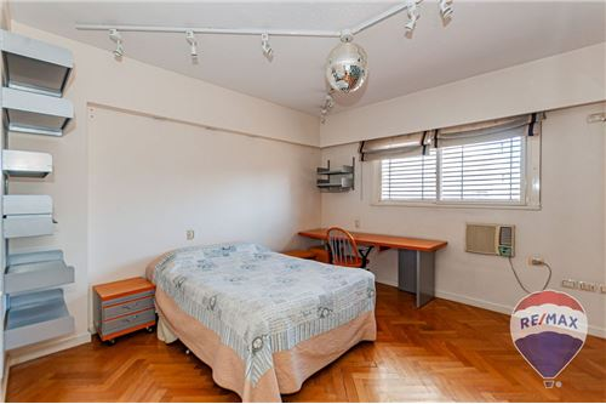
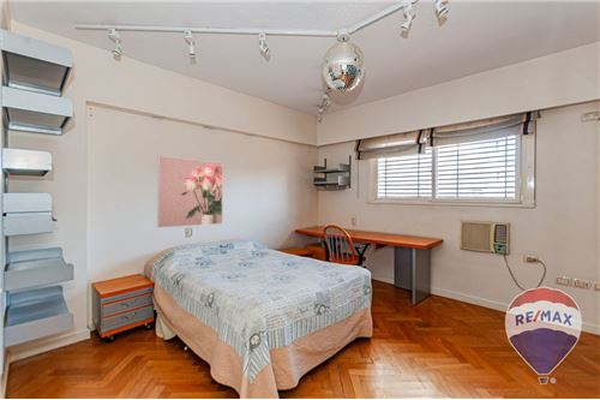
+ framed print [156,155,224,229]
